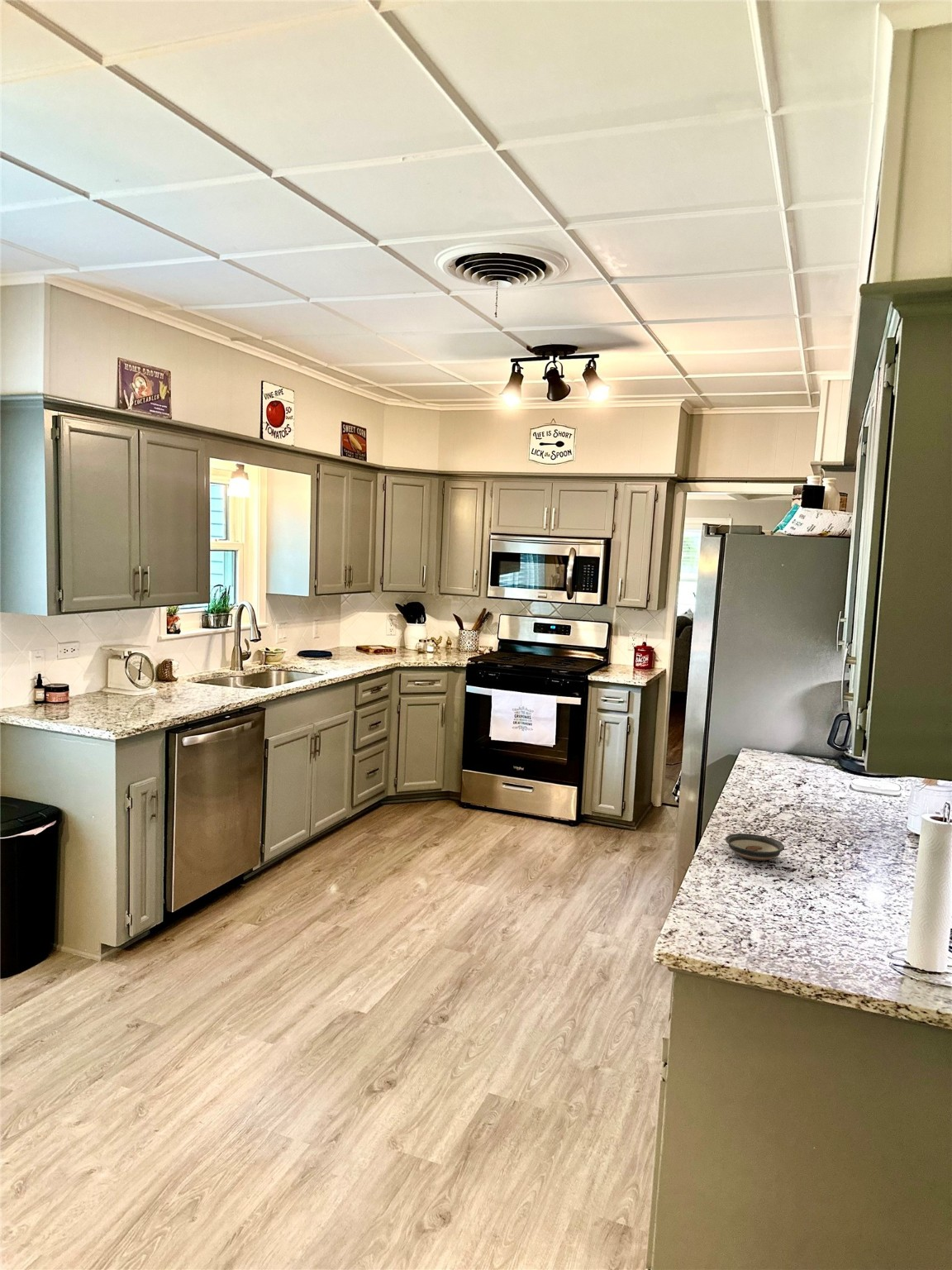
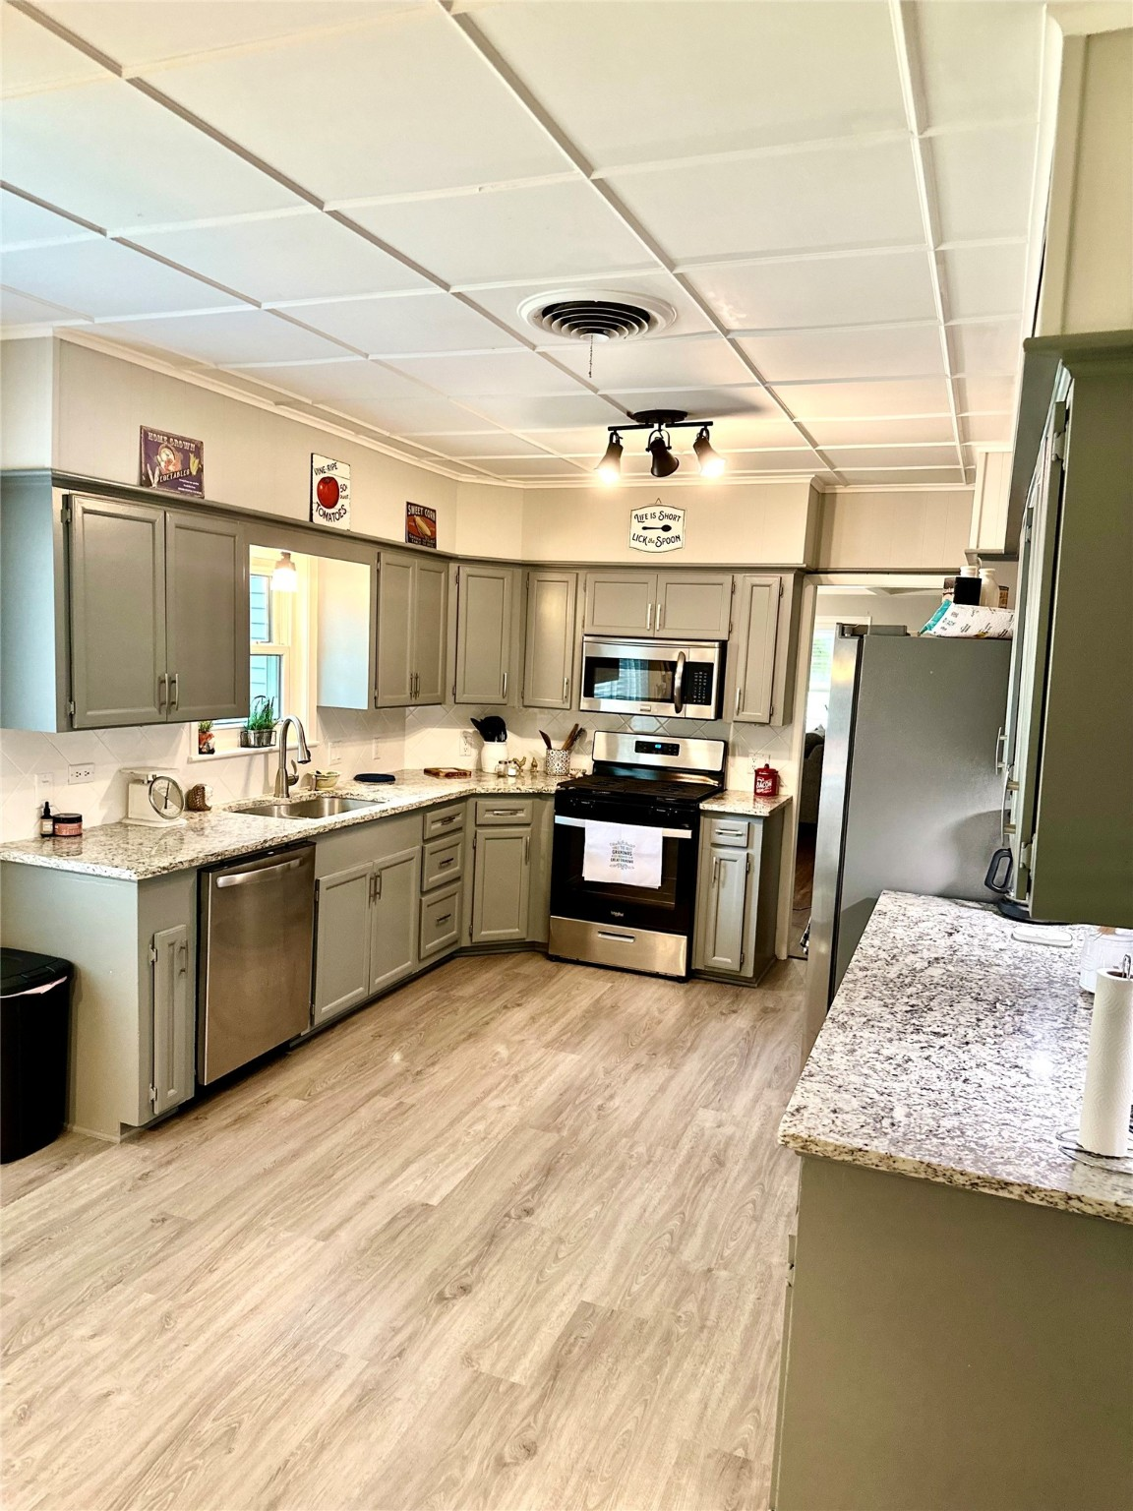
- saucer [725,833,785,862]
